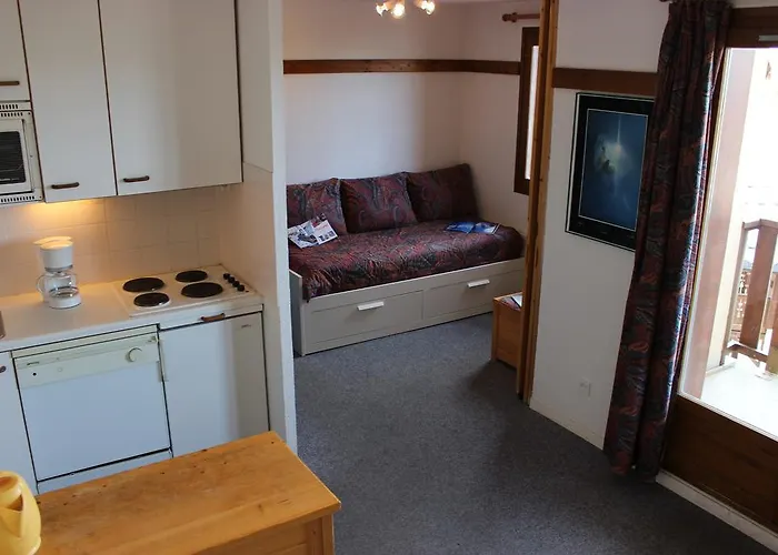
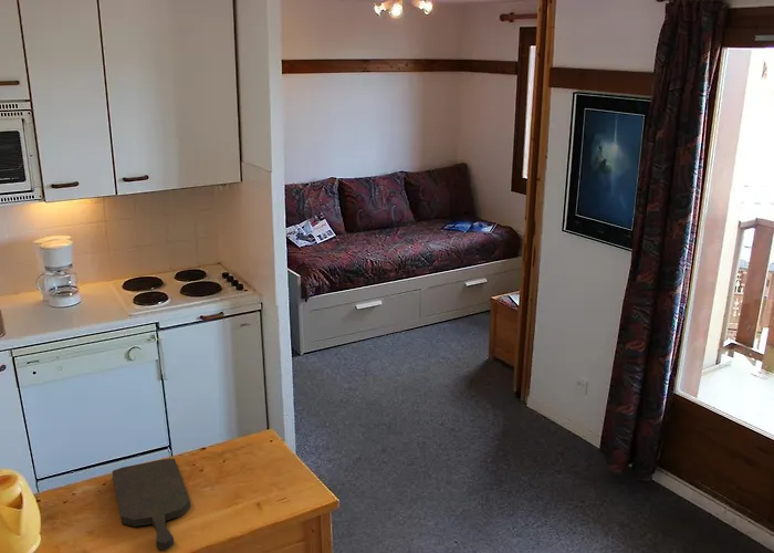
+ cutting board [112,458,191,551]
